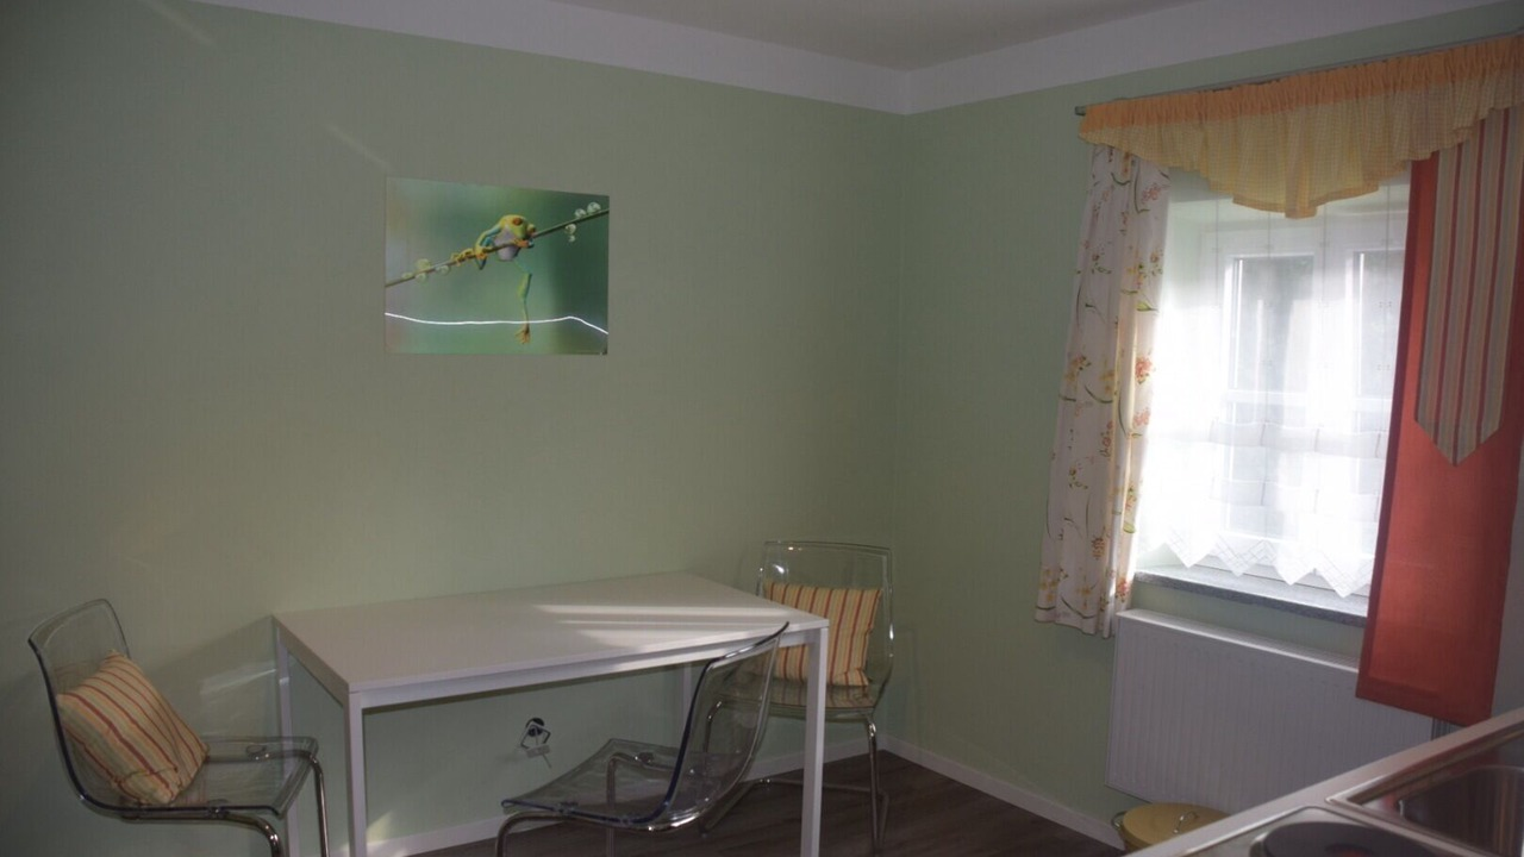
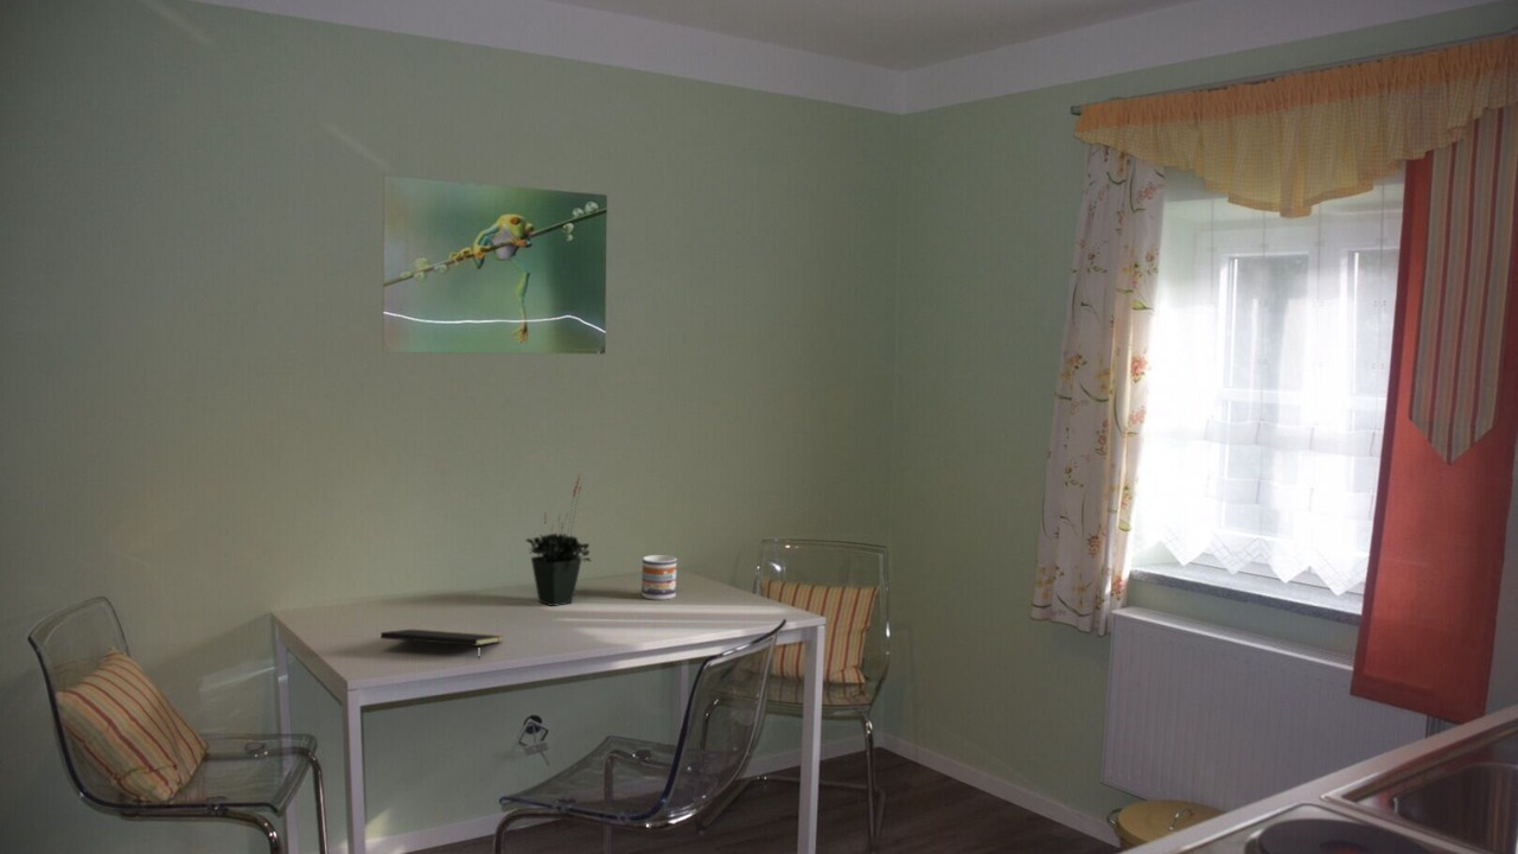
+ notepad [380,627,504,661]
+ potted plant [524,474,592,607]
+ mug [640,554,678,601]
